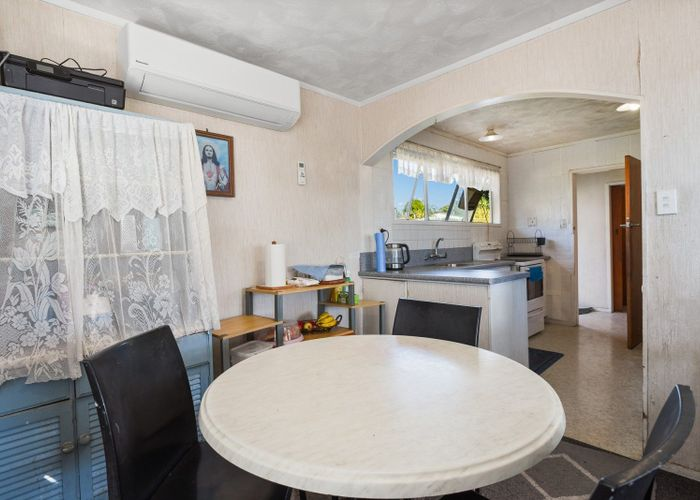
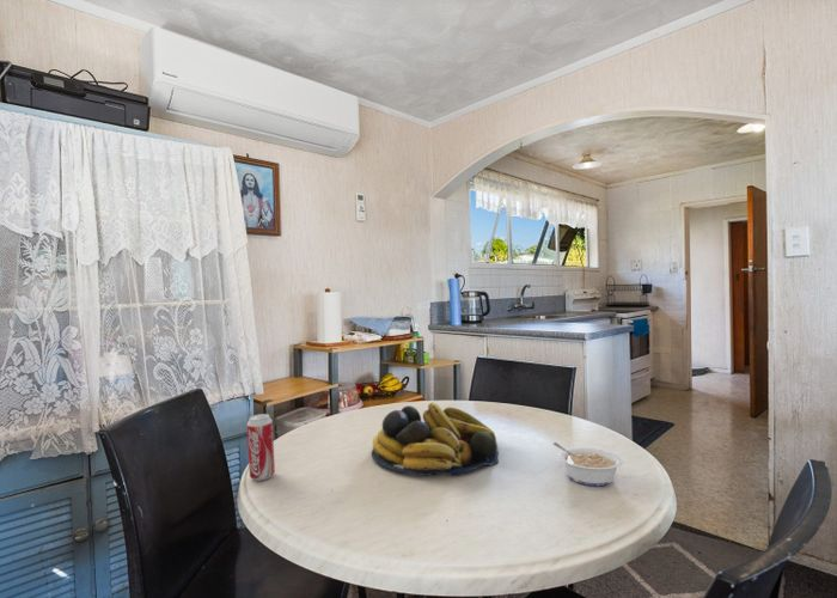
+ beverage can [246,413,276,482]
+ fruit bowl [371,401,500,477]
+ legume [552,441,623,487]
